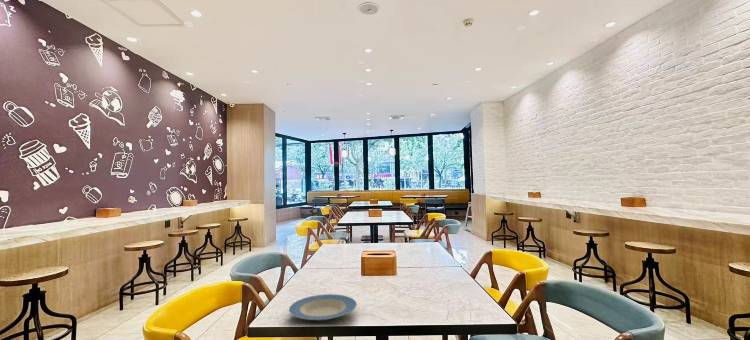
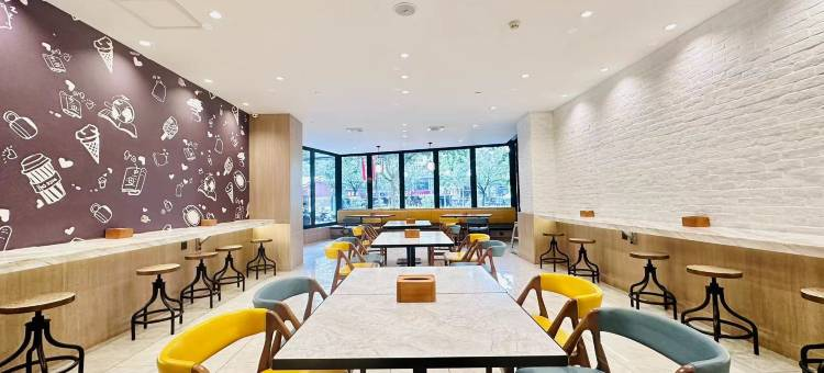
- plate [288,293,358,321]
